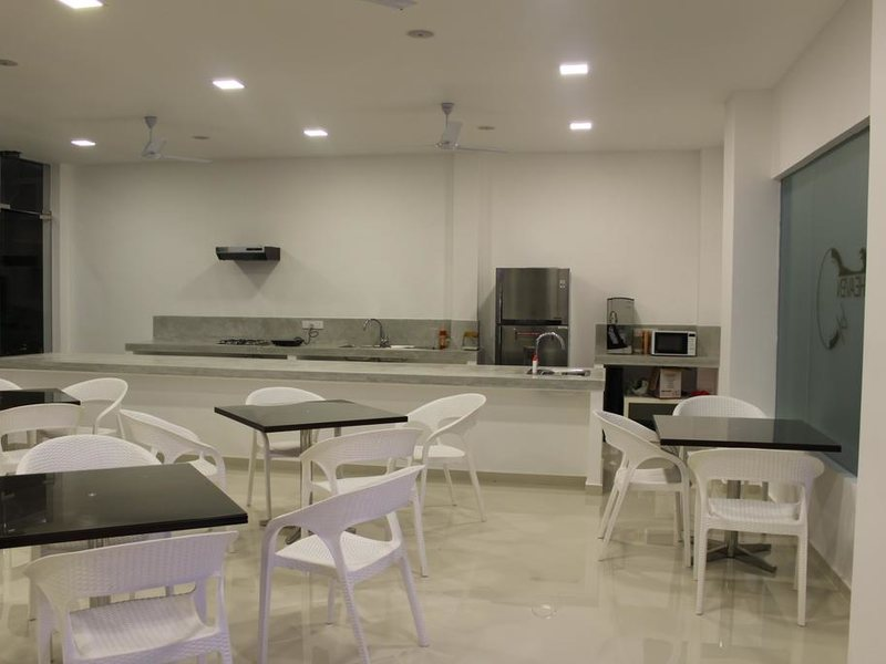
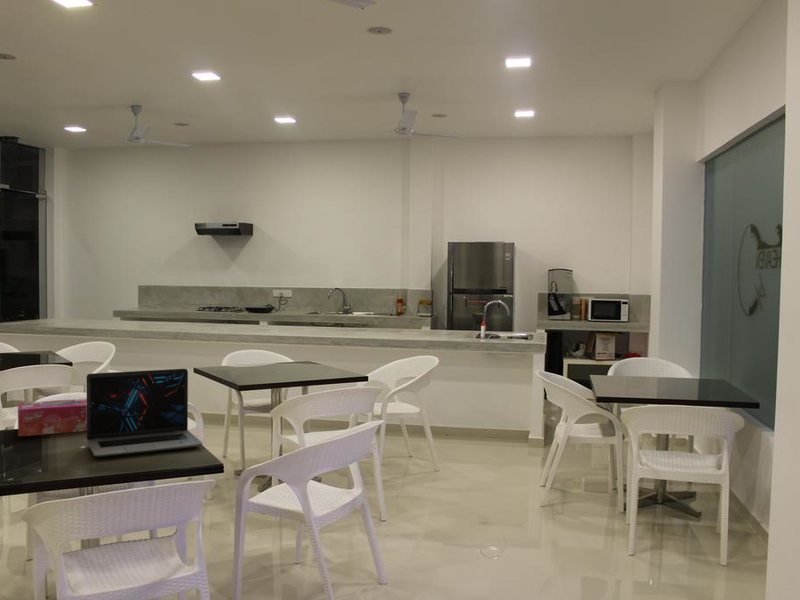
+ tissue box [17,398,87,437]
+ laptop [86,368,203,458]
